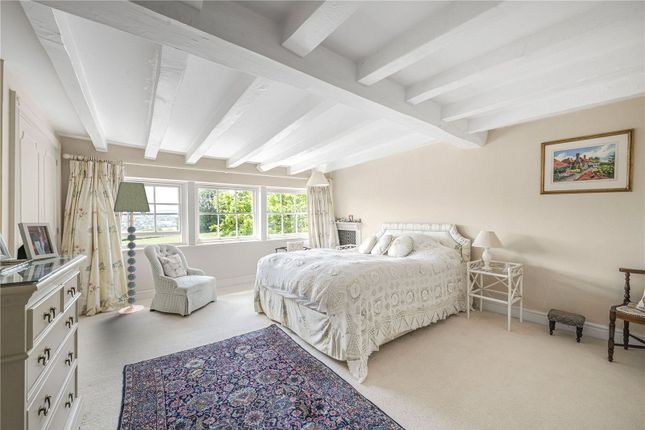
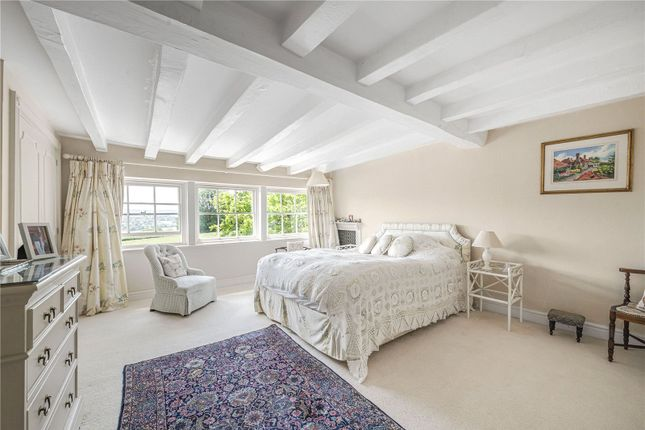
- floor lamp [113,181,151,315]
